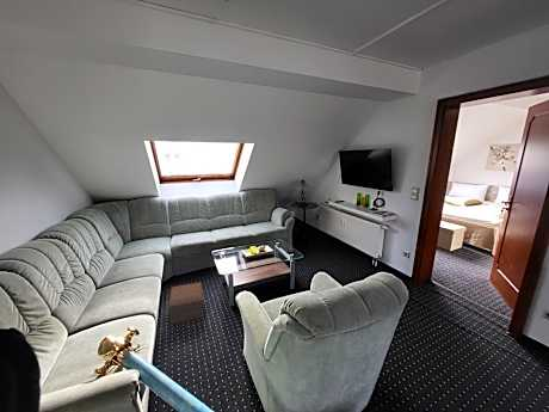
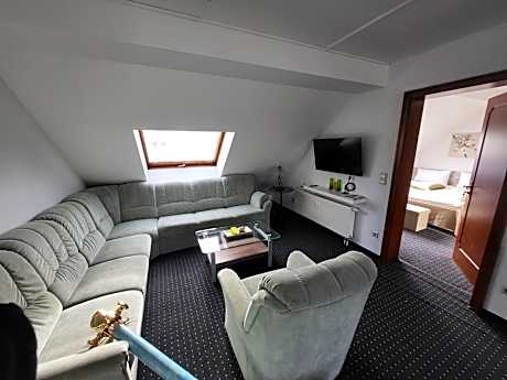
- footstool [168,282,206,325]
